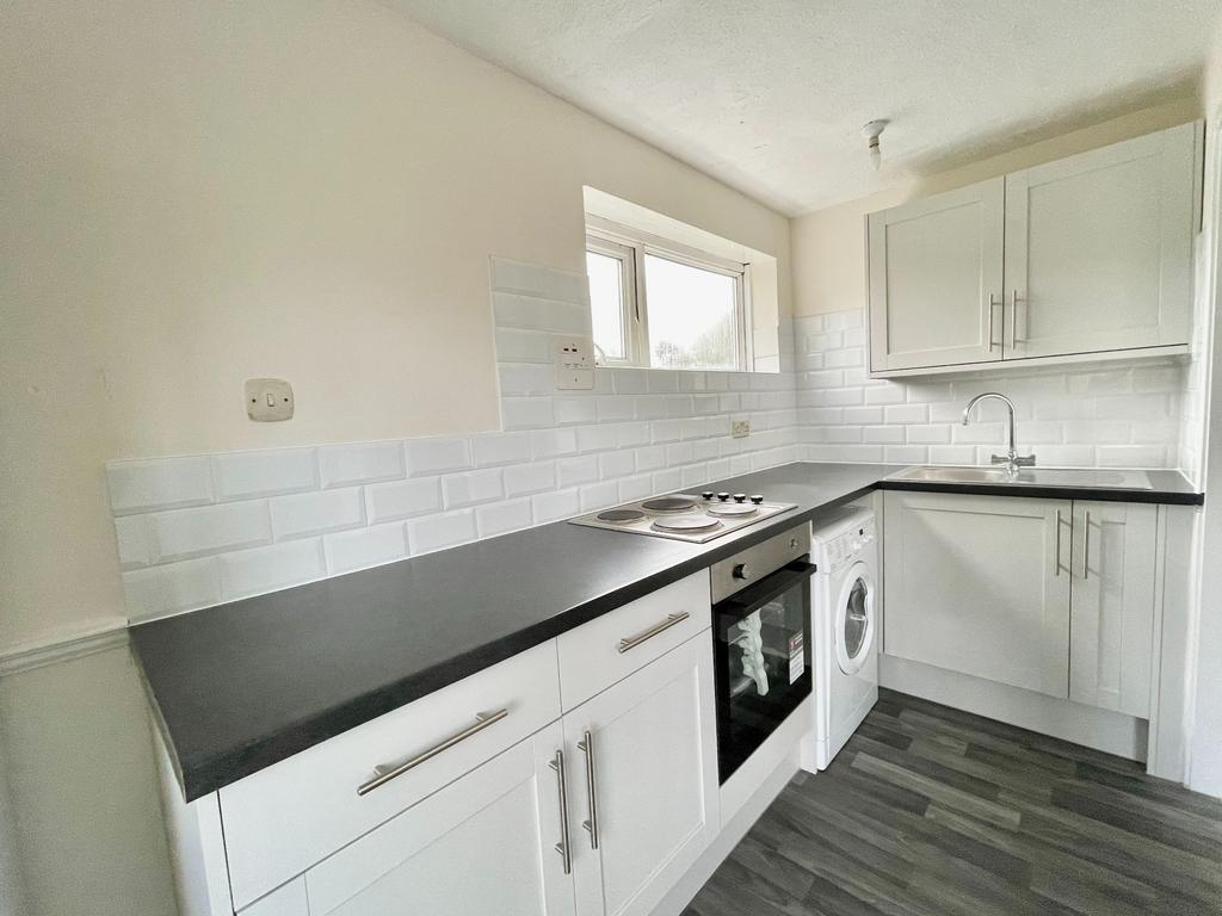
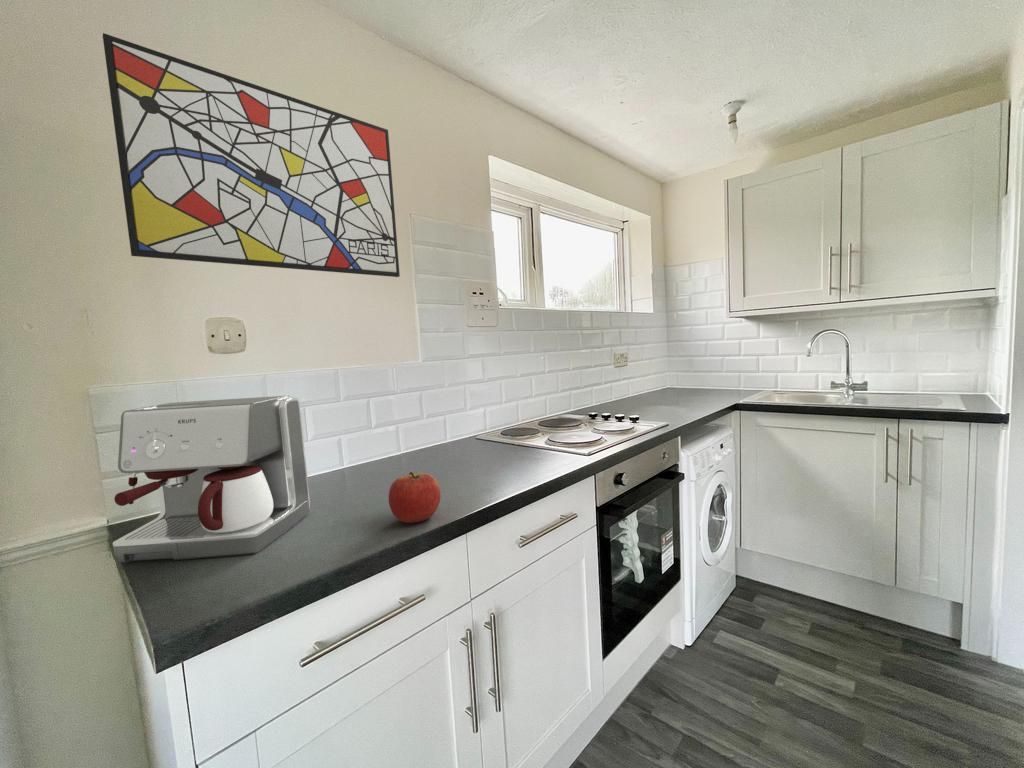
+ wall art [102,32,401,278]
+ coffee maker [112,395,311,564]
+ apple [388,471,442,524]
